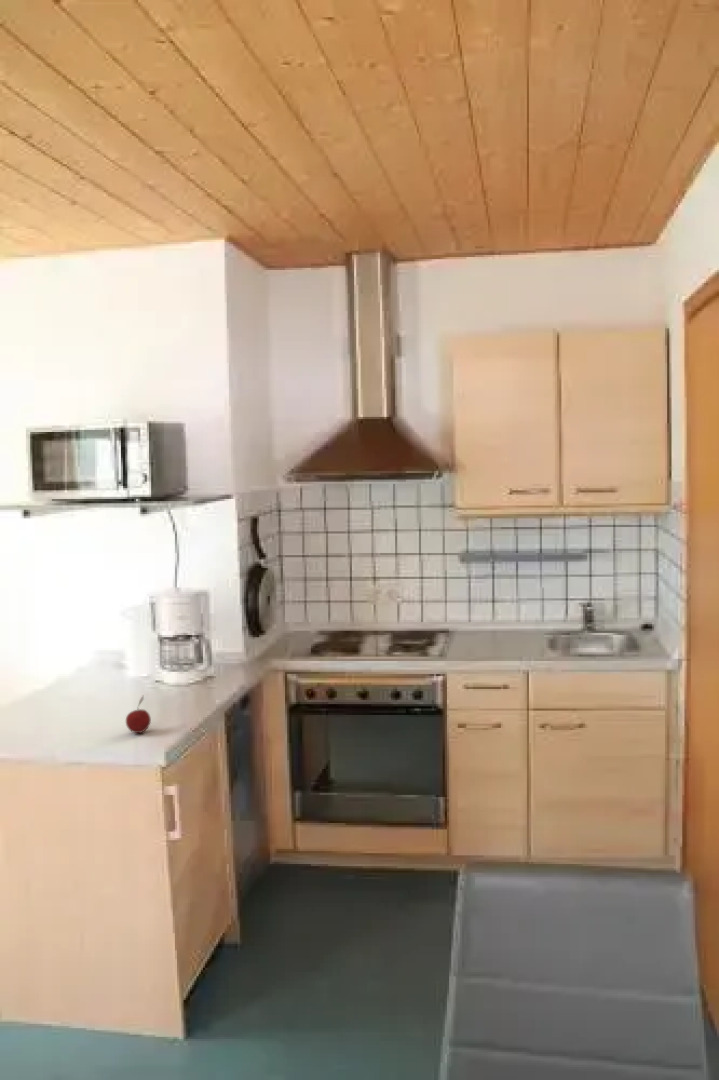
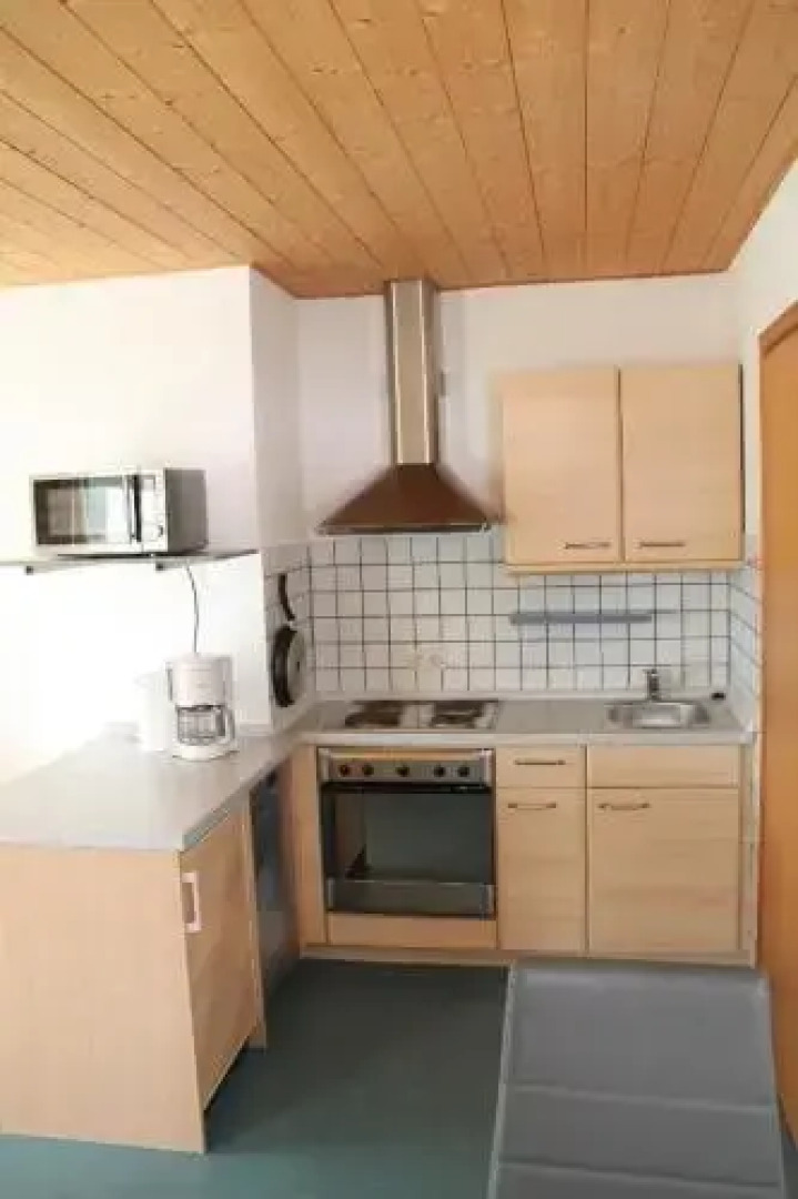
- fruit [125,695,152,734]
